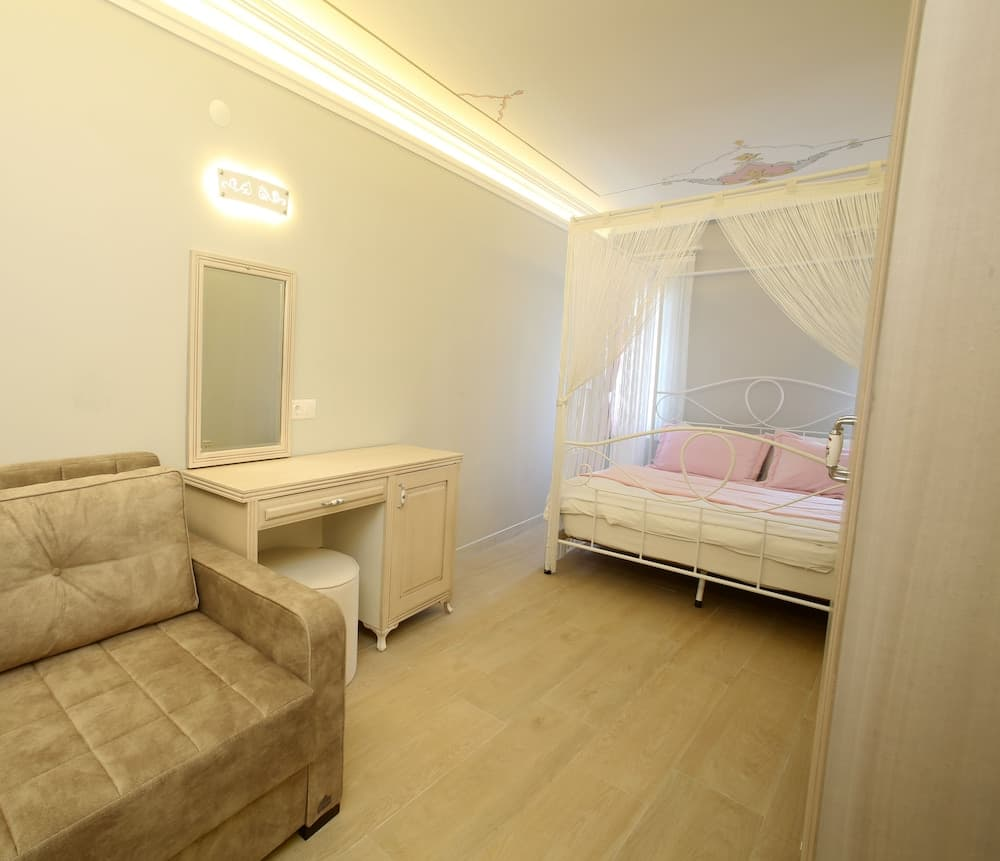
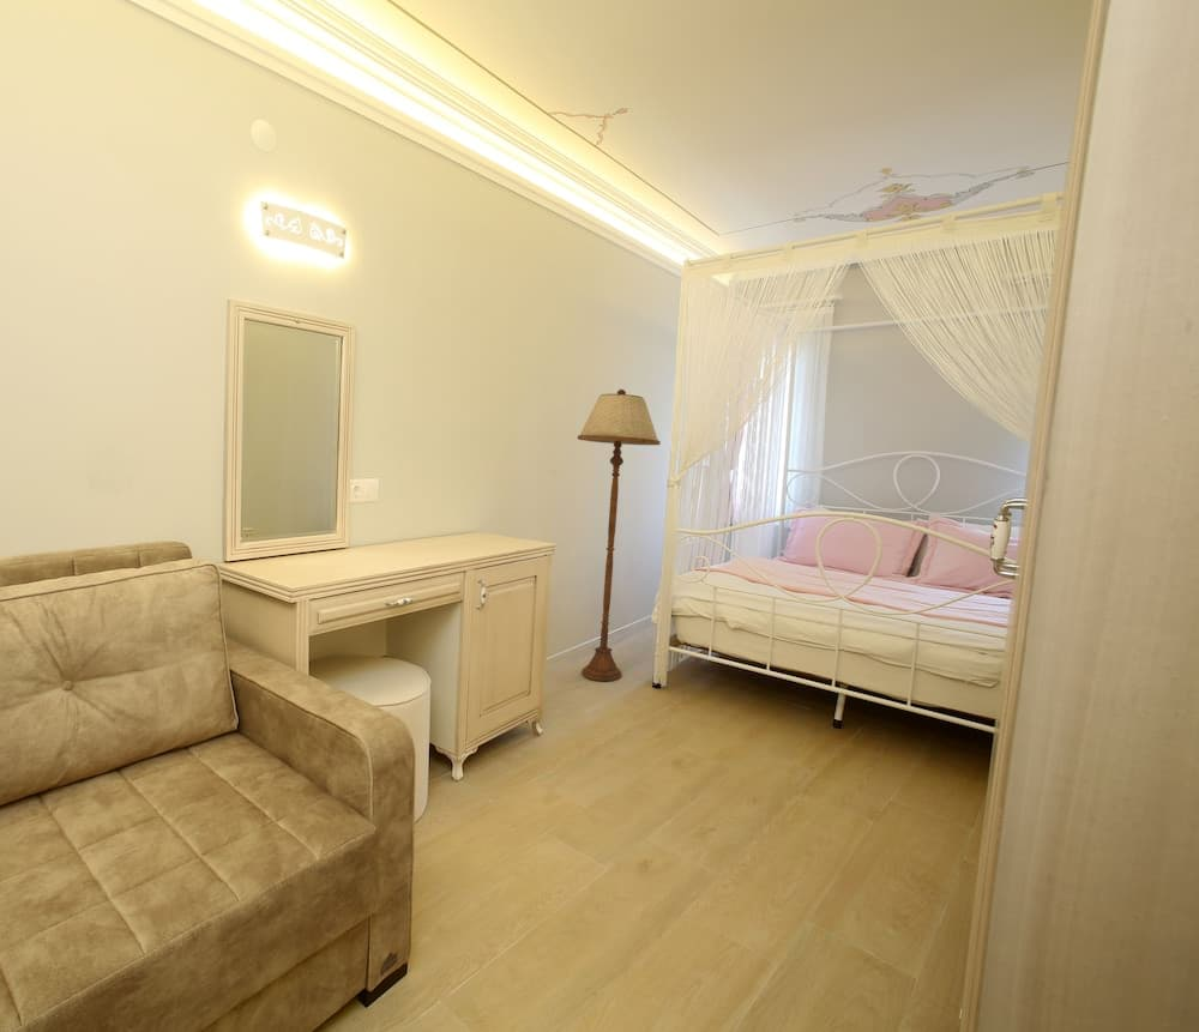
+ floor lamp [577,388,662,682]
